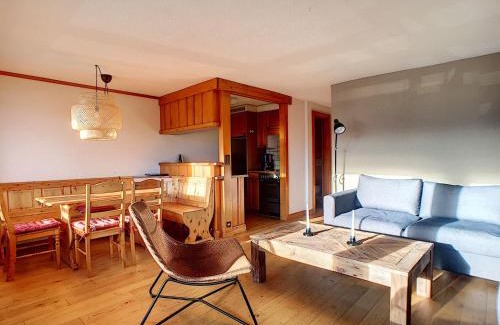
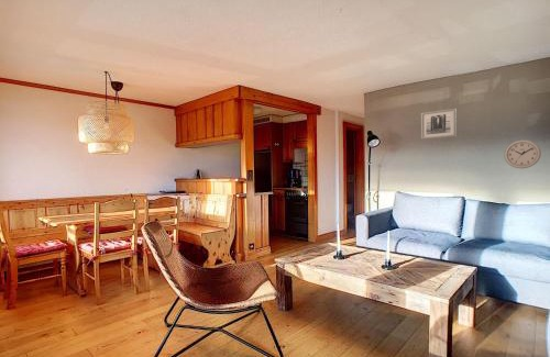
+ wall clock [503,138,542,169]
+ wall art [420,108,458,141]
